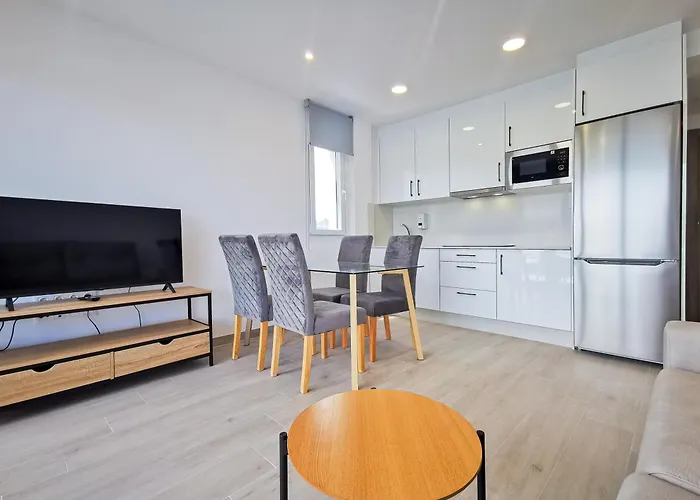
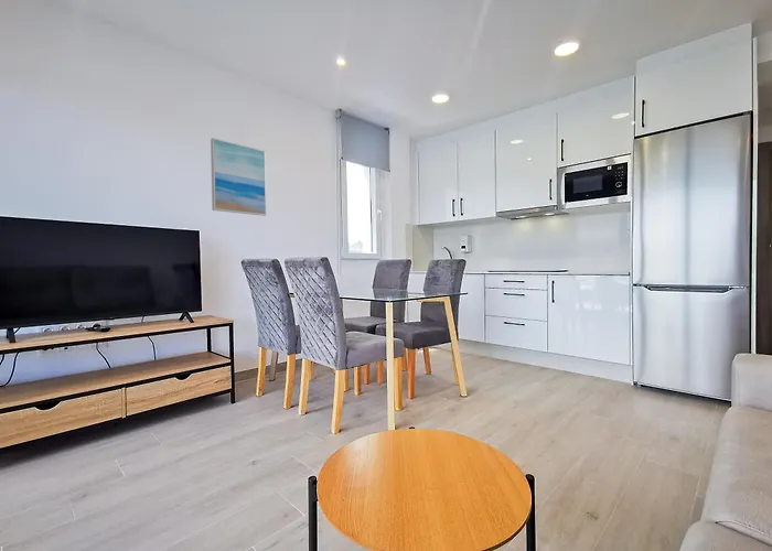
+ wall art [210,137,268,217]
